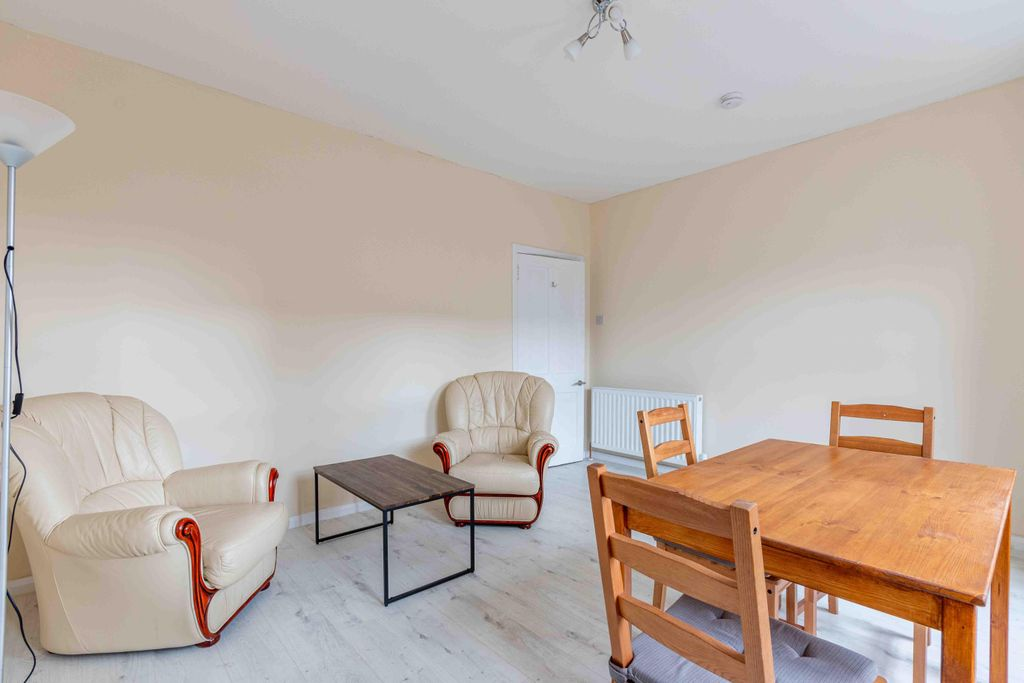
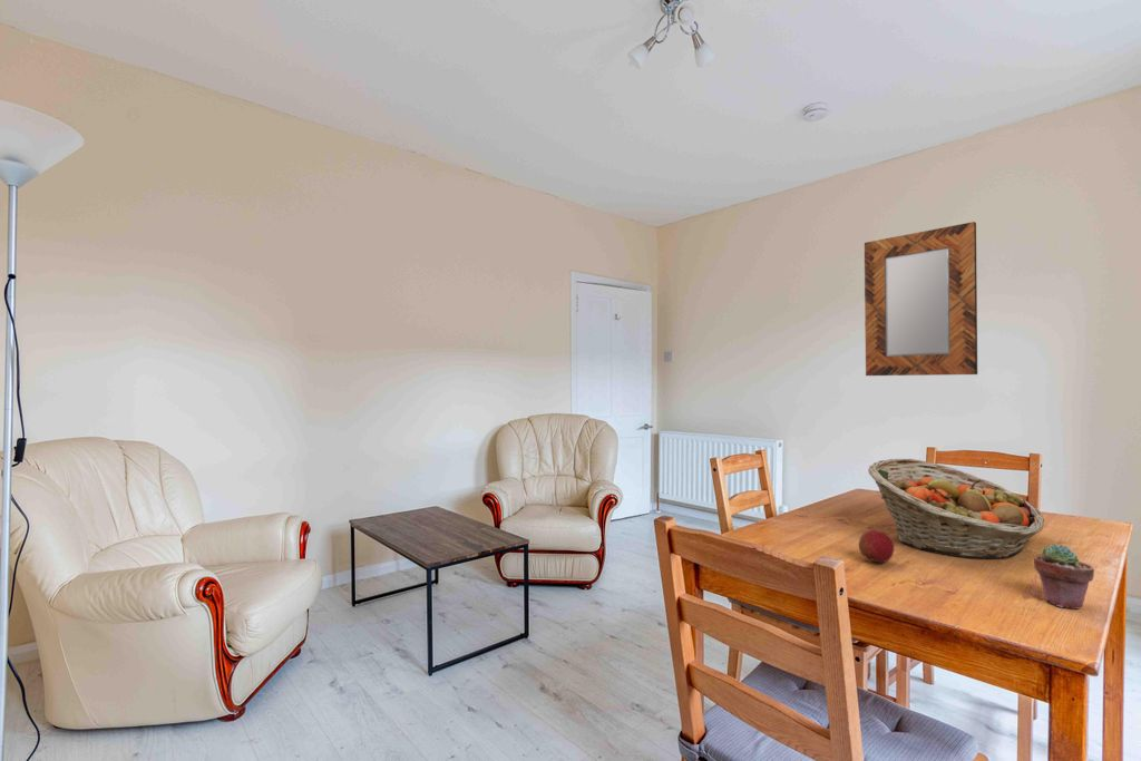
+ apple [858,529,896,564]
+ home mirror [864,221,978,377]
+ fruit basket [867,458,1045,560]
+ potted succulent [1033,543,1095,611]
